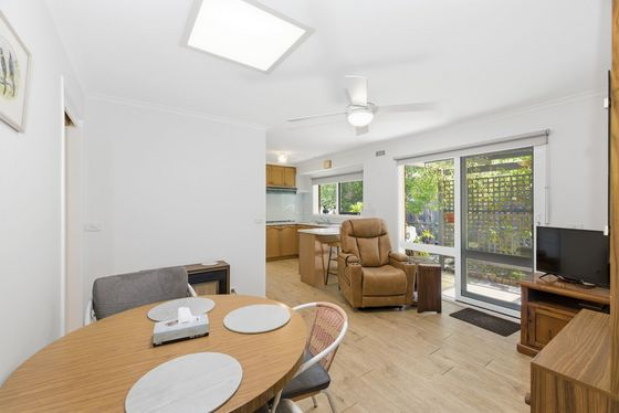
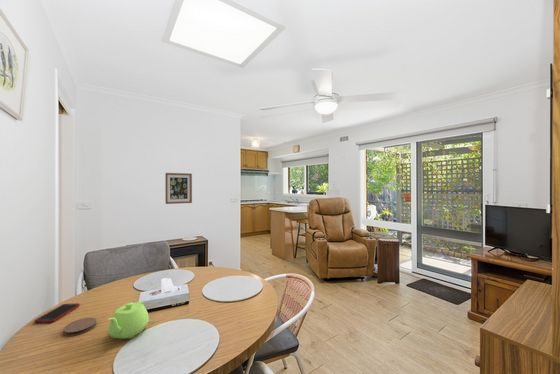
+ coaster [62,317,97,337]
+ cell phone [33,303,81,324]
+ wall art [164,172,193,205]
+ teapot [107,300,150,340]
